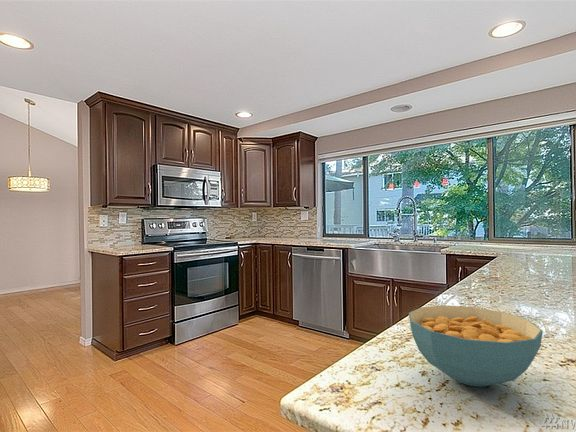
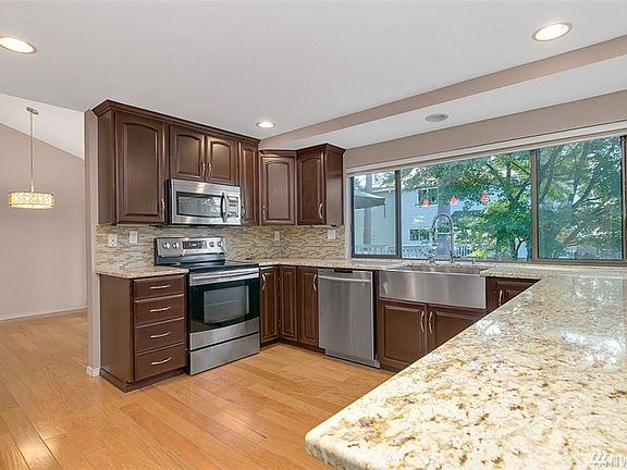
- cereal bowl [408,304,544,388]
